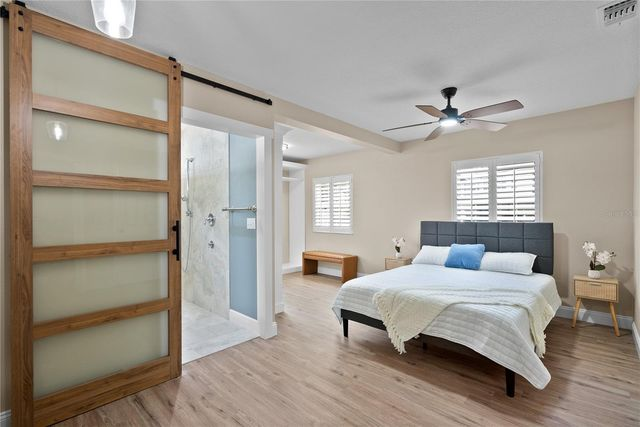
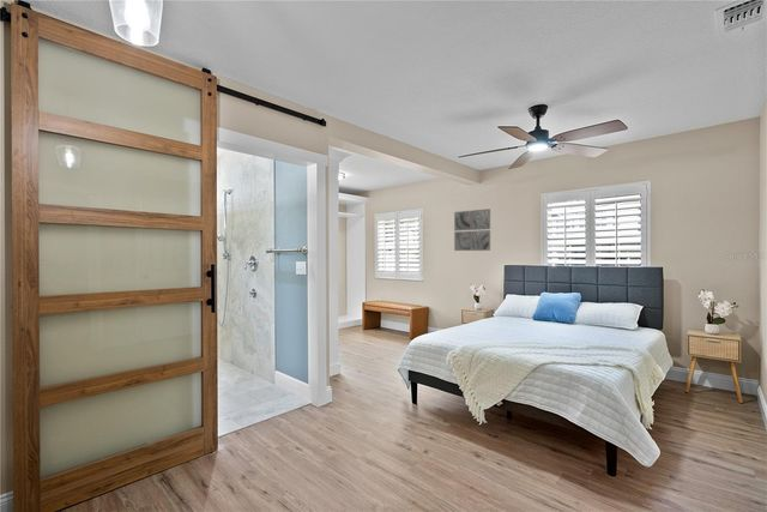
+ wall art [453,207,491,252]
